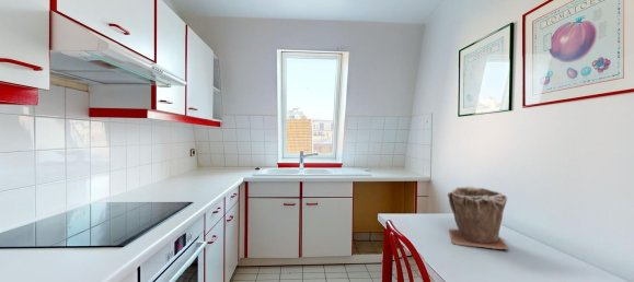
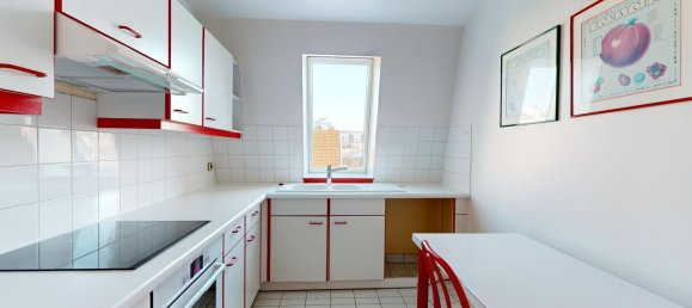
- plant pot [446,185,510,250]
